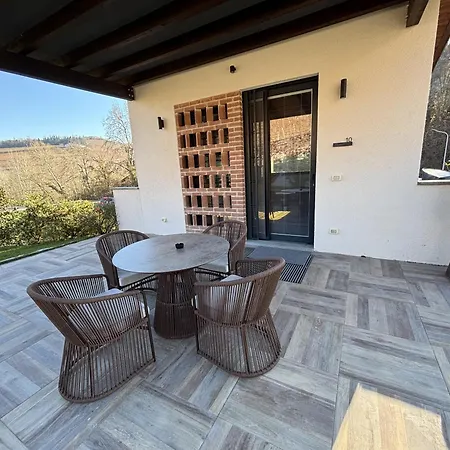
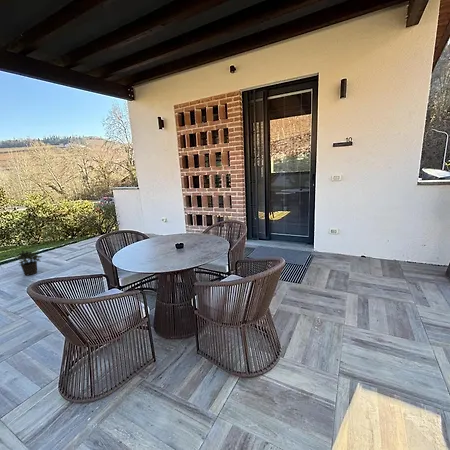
+ potted plant [16,249,43,276]
